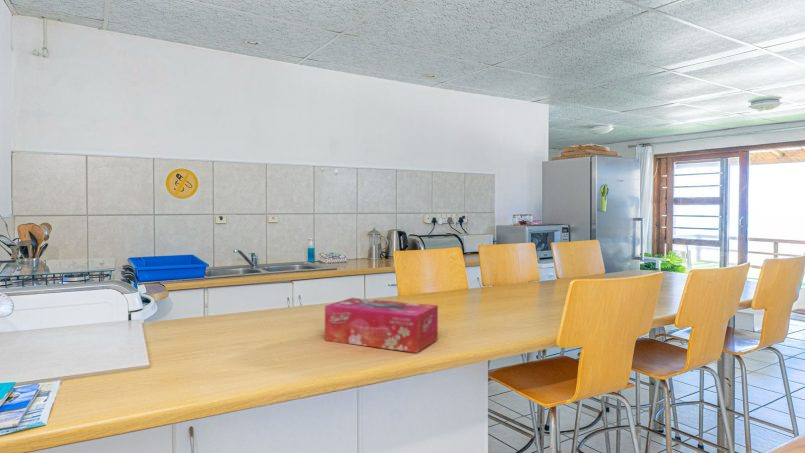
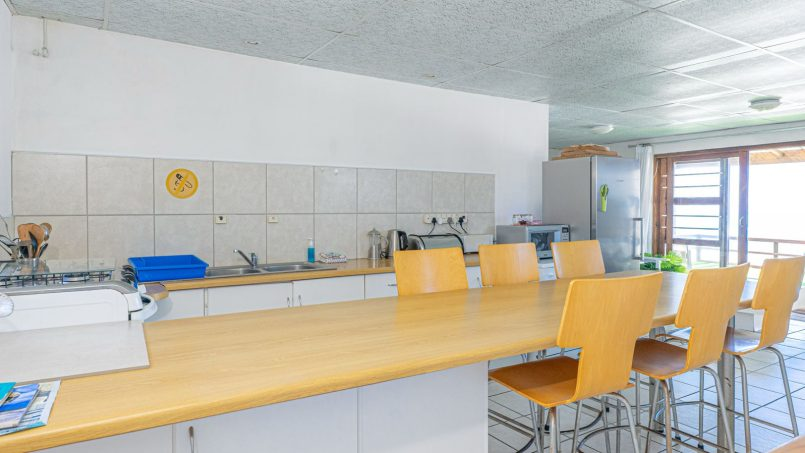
- tissue box [324,297,439,354]
